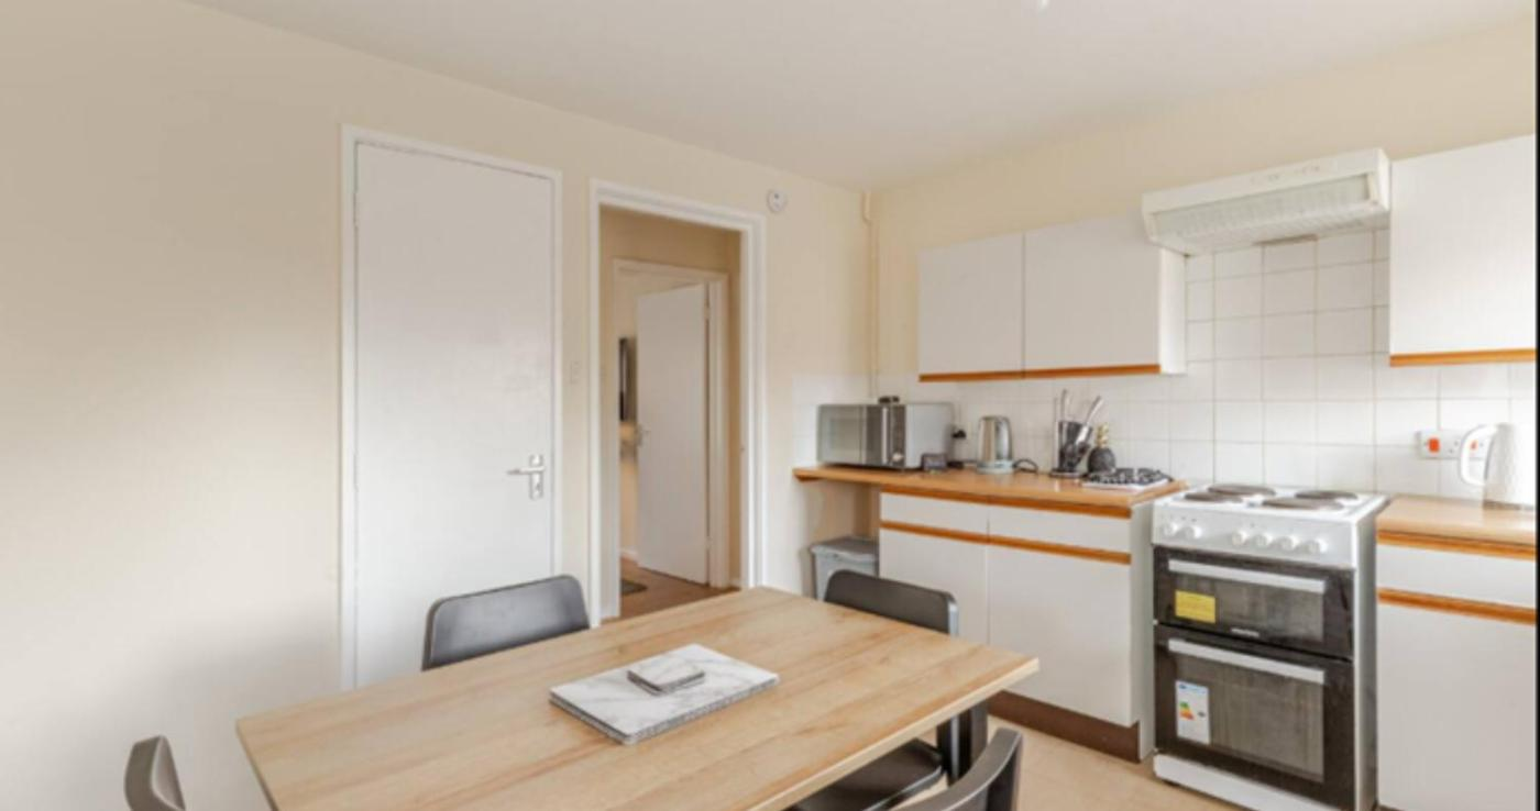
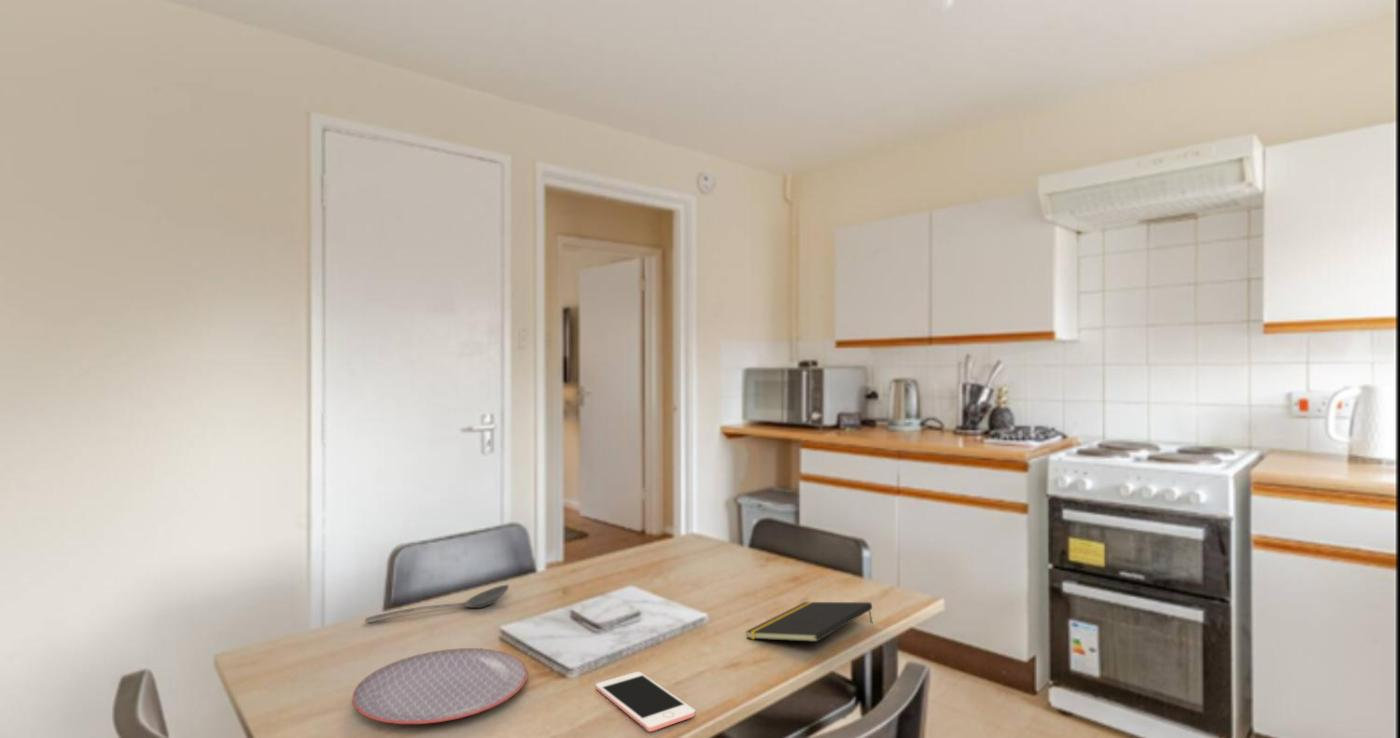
+ plate [351,647,529,725]
+ stirrer [364,584,510,623]
+ cell phone [595,671,696,732]
+ notepad [745,601,873,643]
